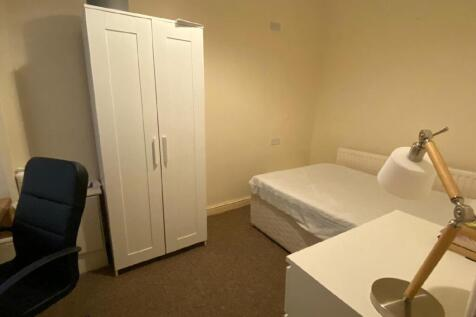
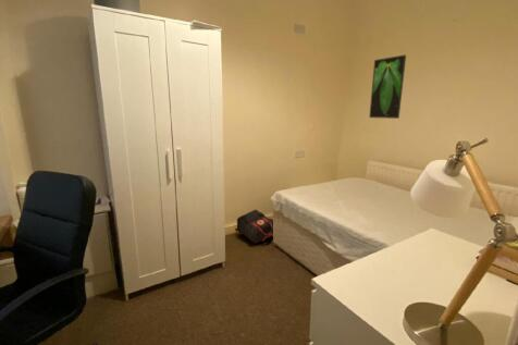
+ backpack [234,209,274,245]
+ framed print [368,53,407,120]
